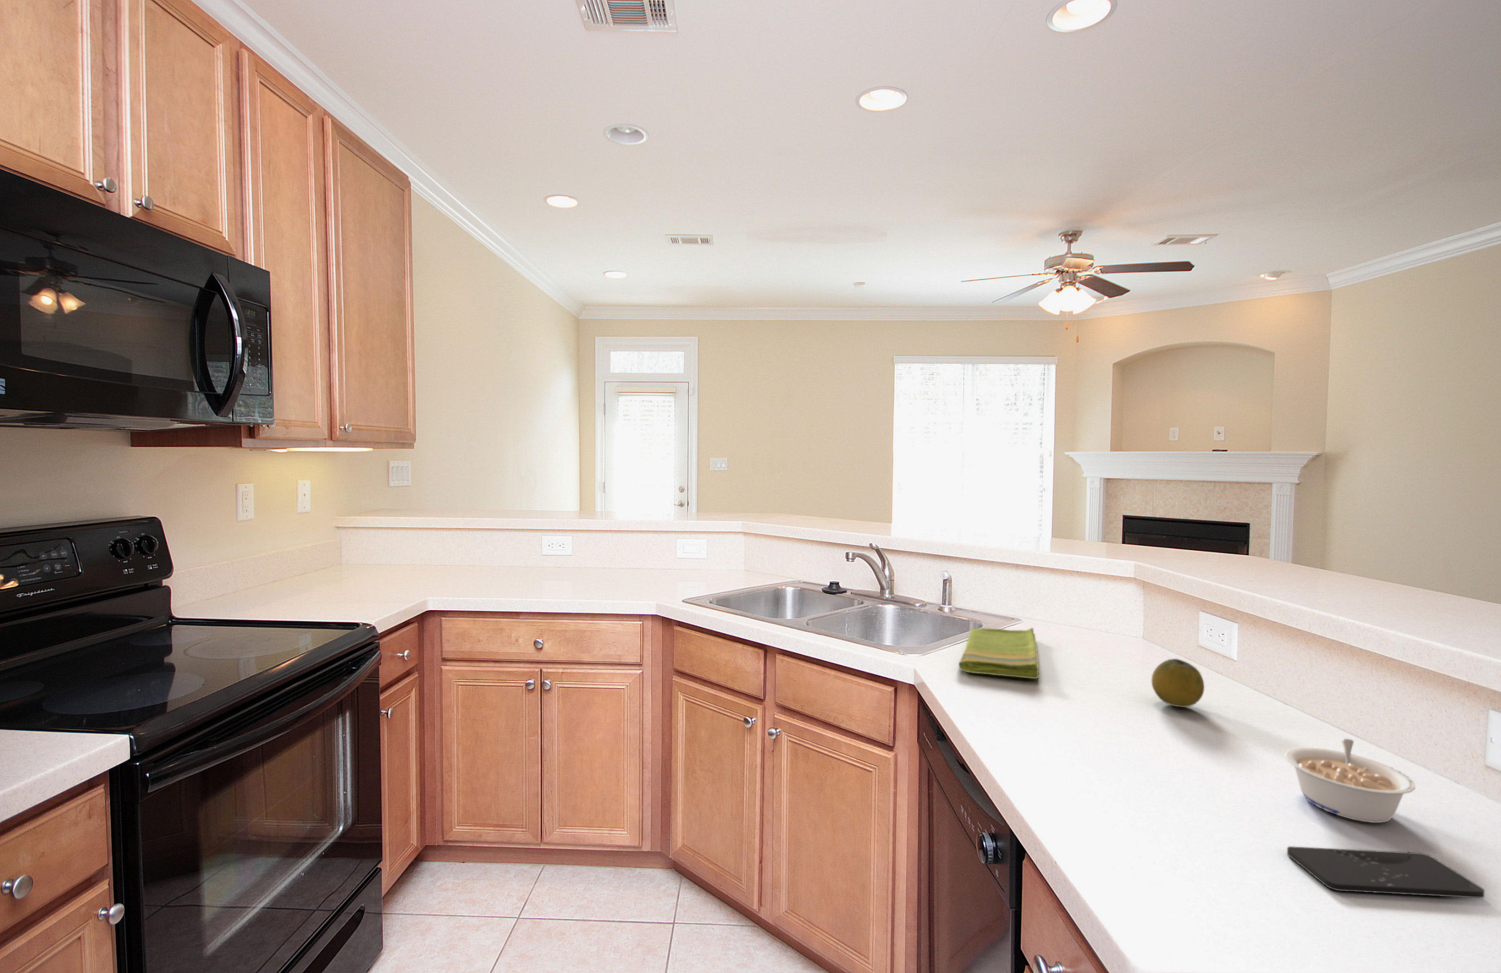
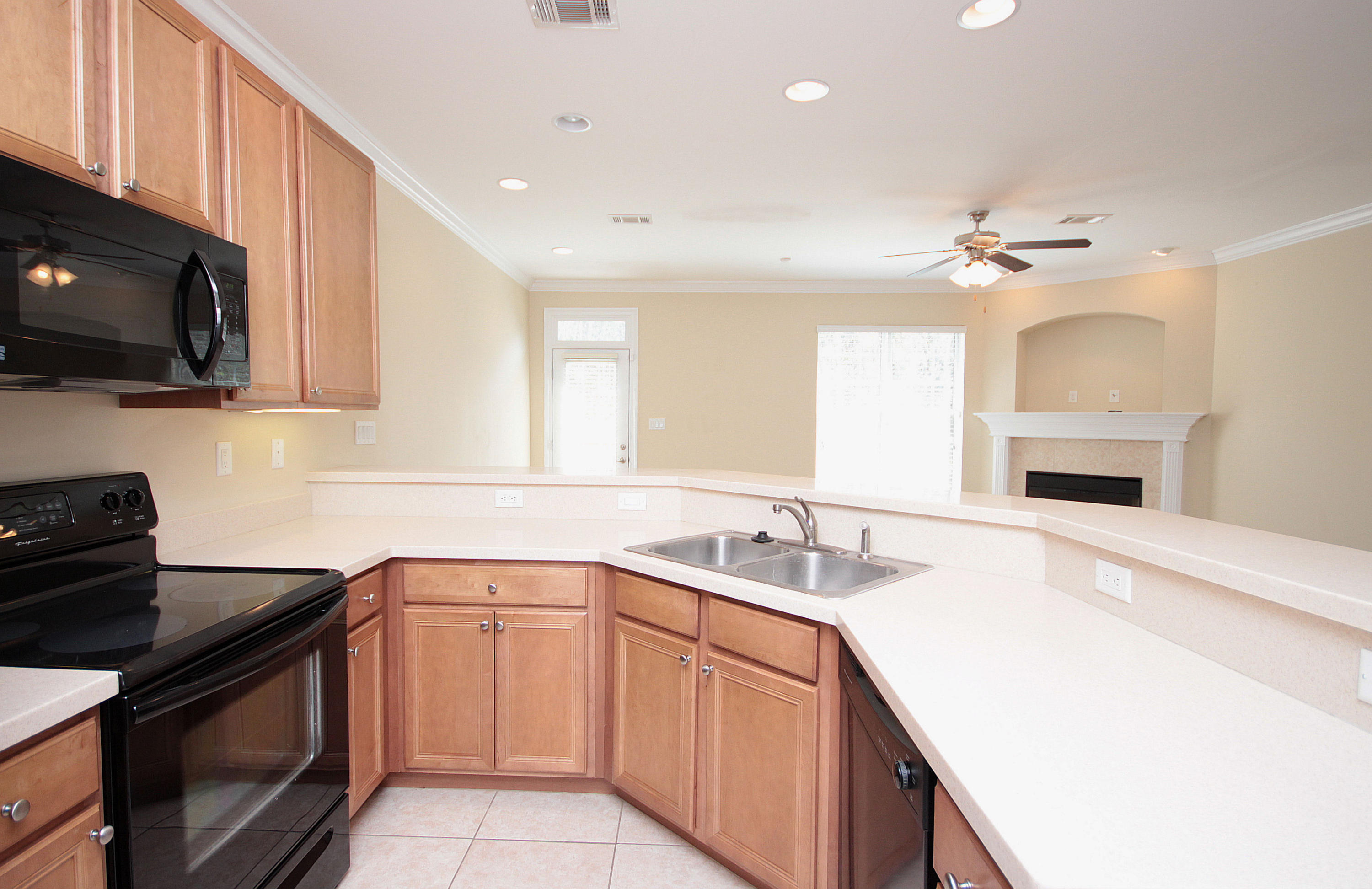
- legume [1284,739,1416,823]
- fruit [1151,658,1205,708]
- smartphone [1287,846,1485,899]
- dish towel [958,627,1039,680]
